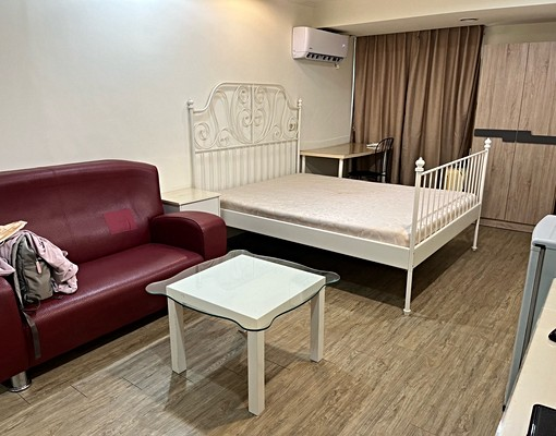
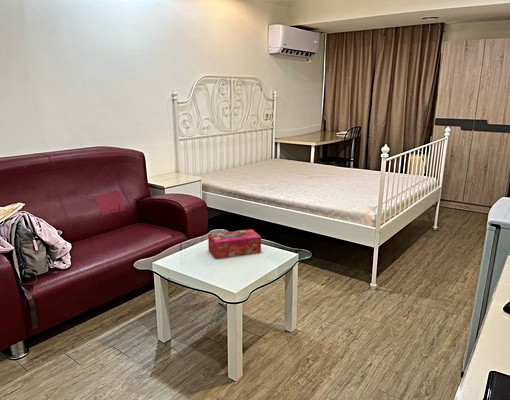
+ tissue box [207,228,262,260]
